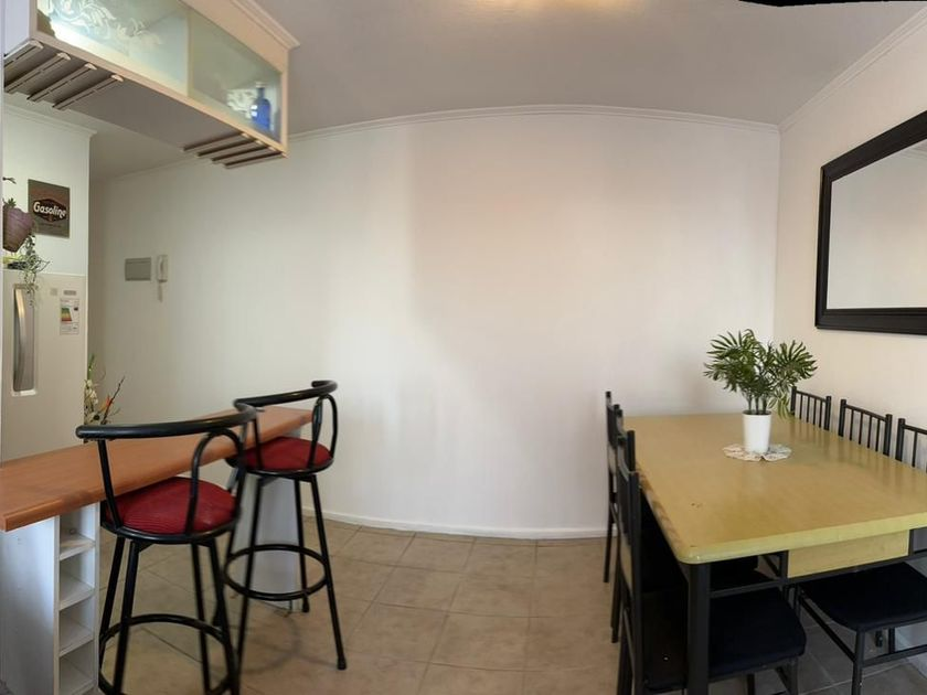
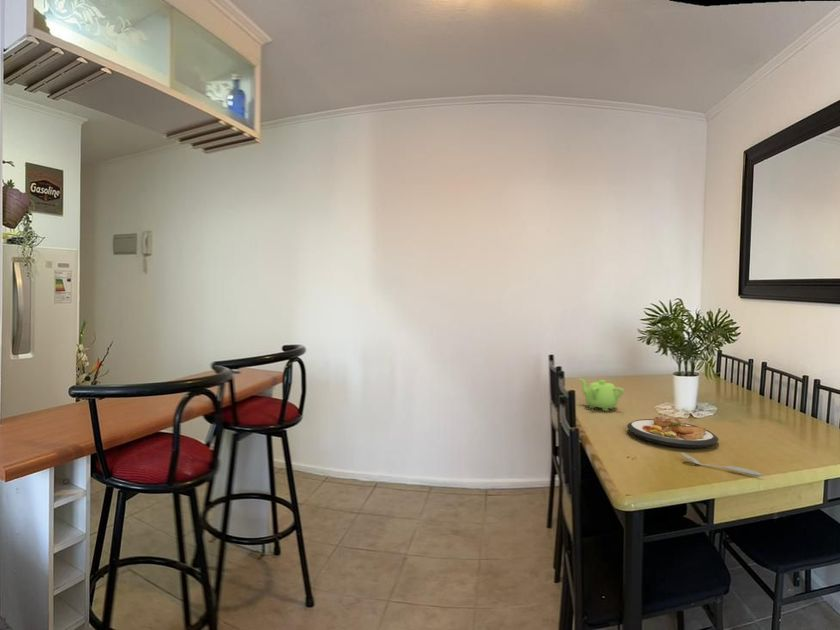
+ spoon [681,452,765,477]
+ plate [626,416,720,449]
+ teapot [578,377,625,412]
